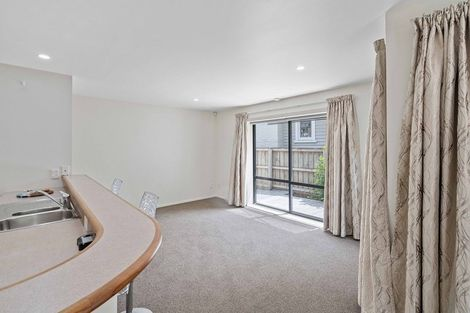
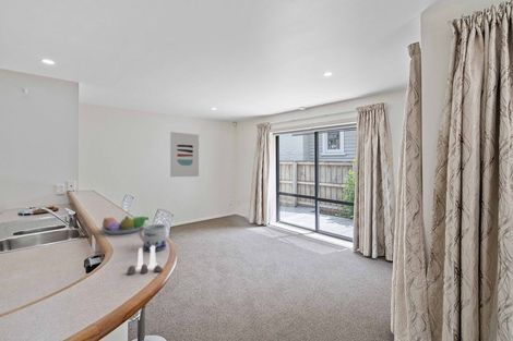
+ wall art [169,131,200,178]
+ mug [138,223,167,253]
+ salt and pepper shaker set [126,246,164,276]
+ fruit bowl [100,215,150,235]
